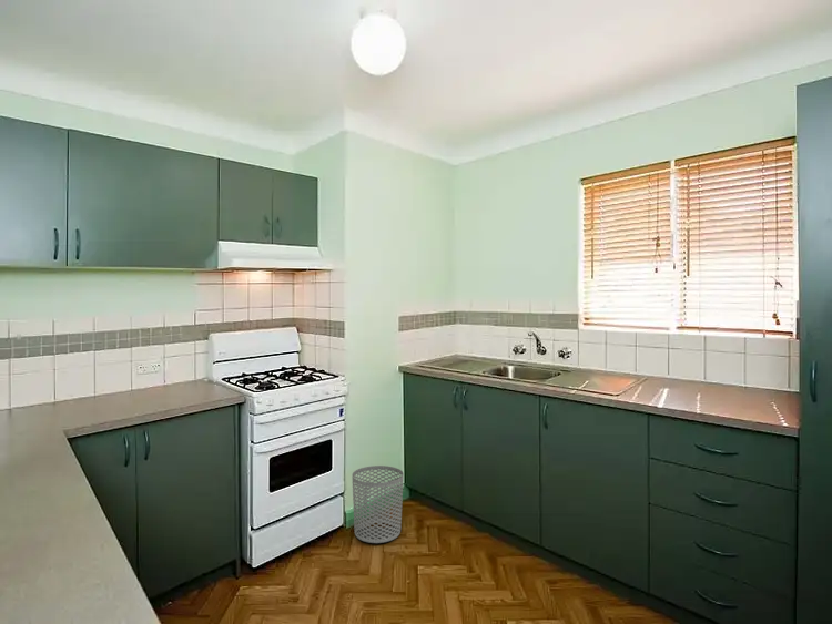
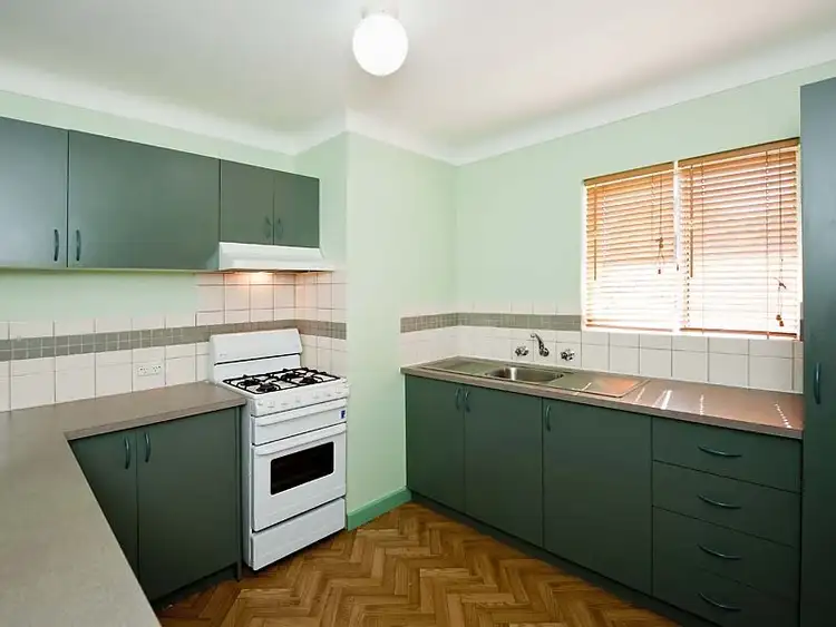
- waste bin [351,464,405,544]
